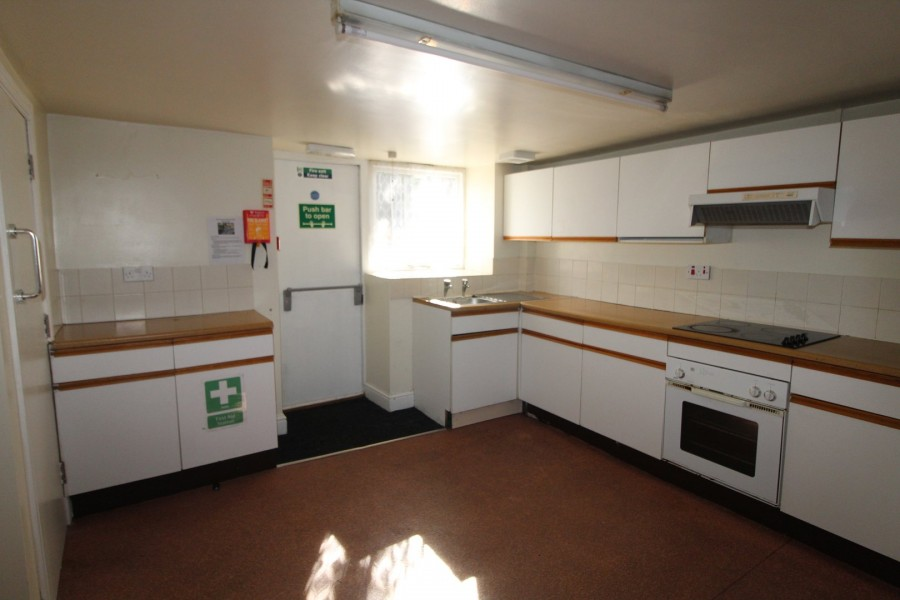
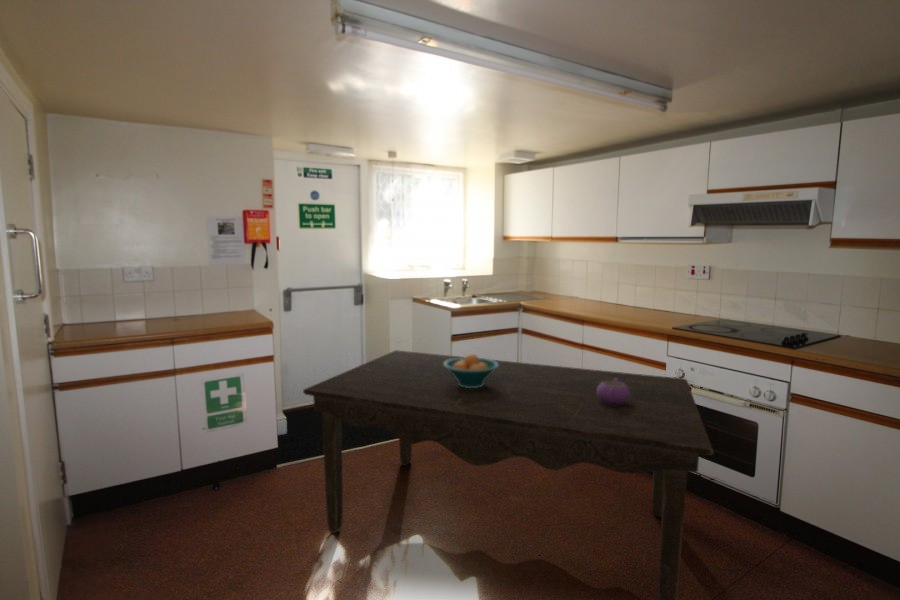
+ teapot [597,378,630,405]
+ dining table [302,349,715,600]
+ fruit bowl [444,353,498,388]
